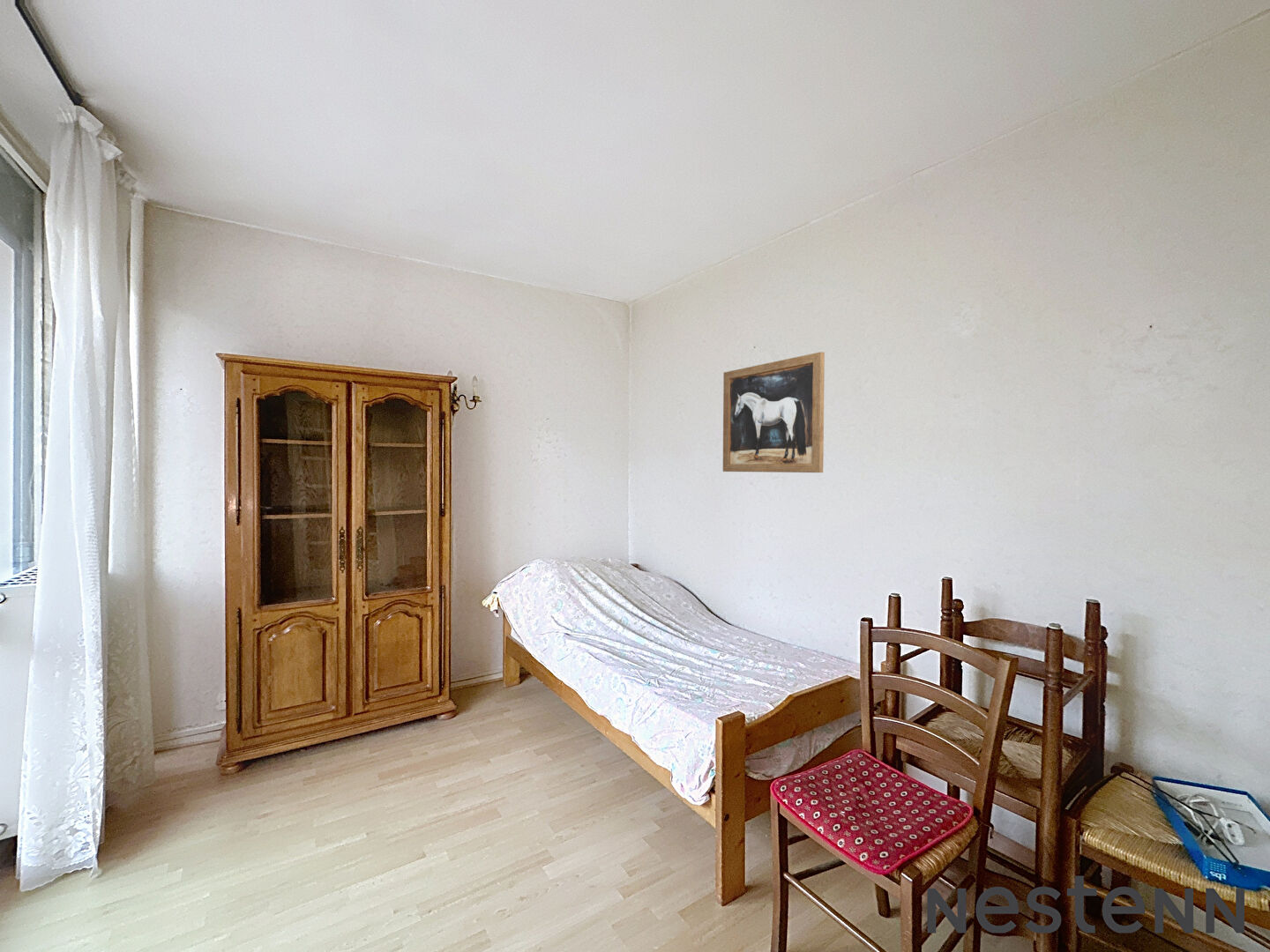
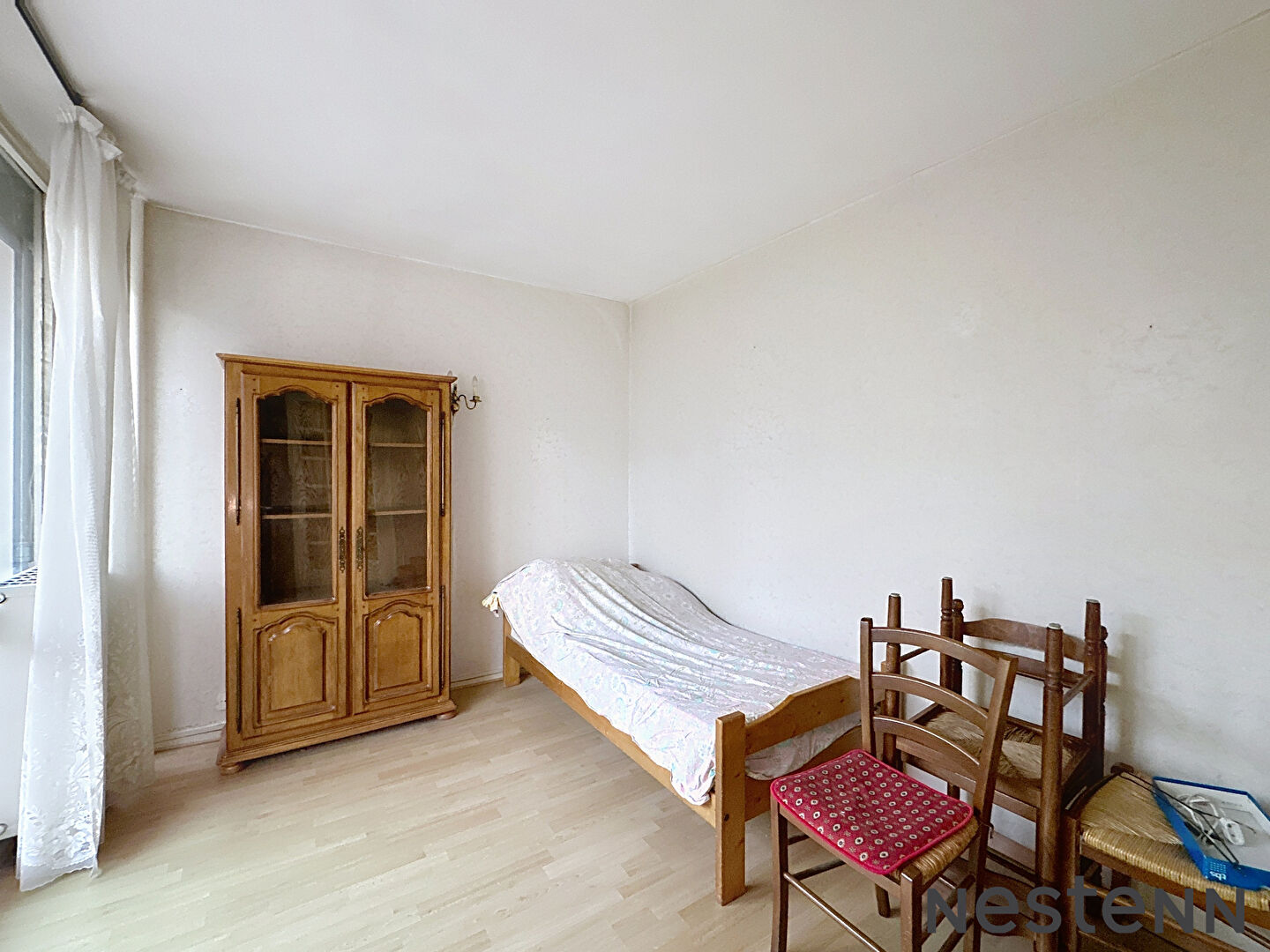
- wall art [722,351,826,473]
